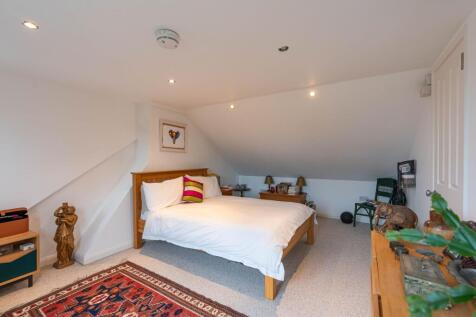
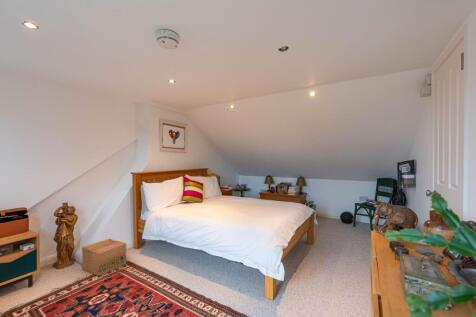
+ cardboard box [81,238,128,277]
